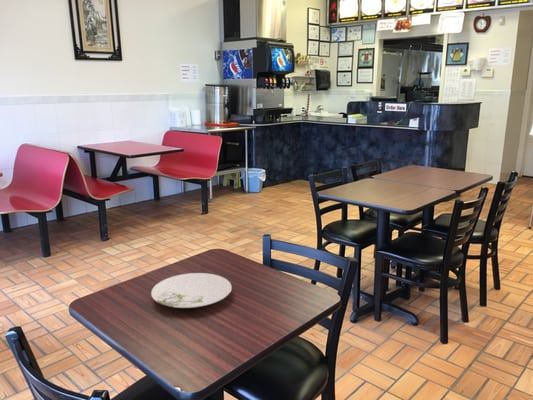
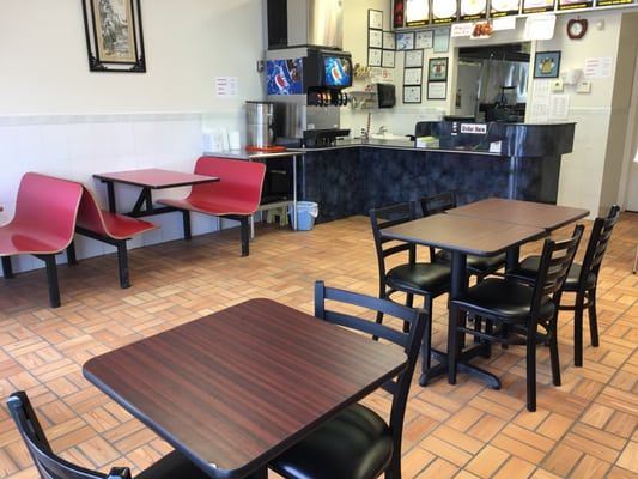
- plate [150,272,233,309]
